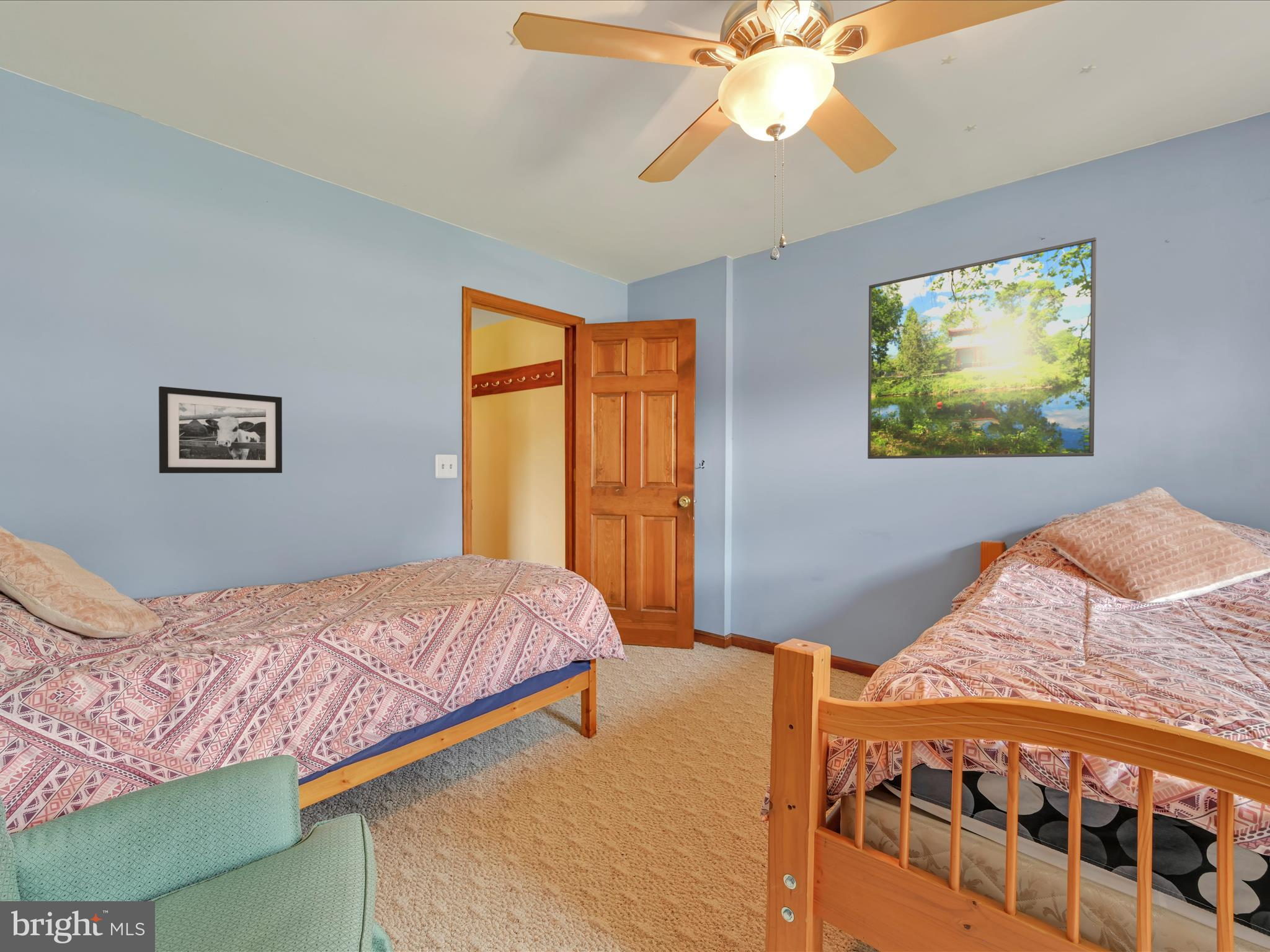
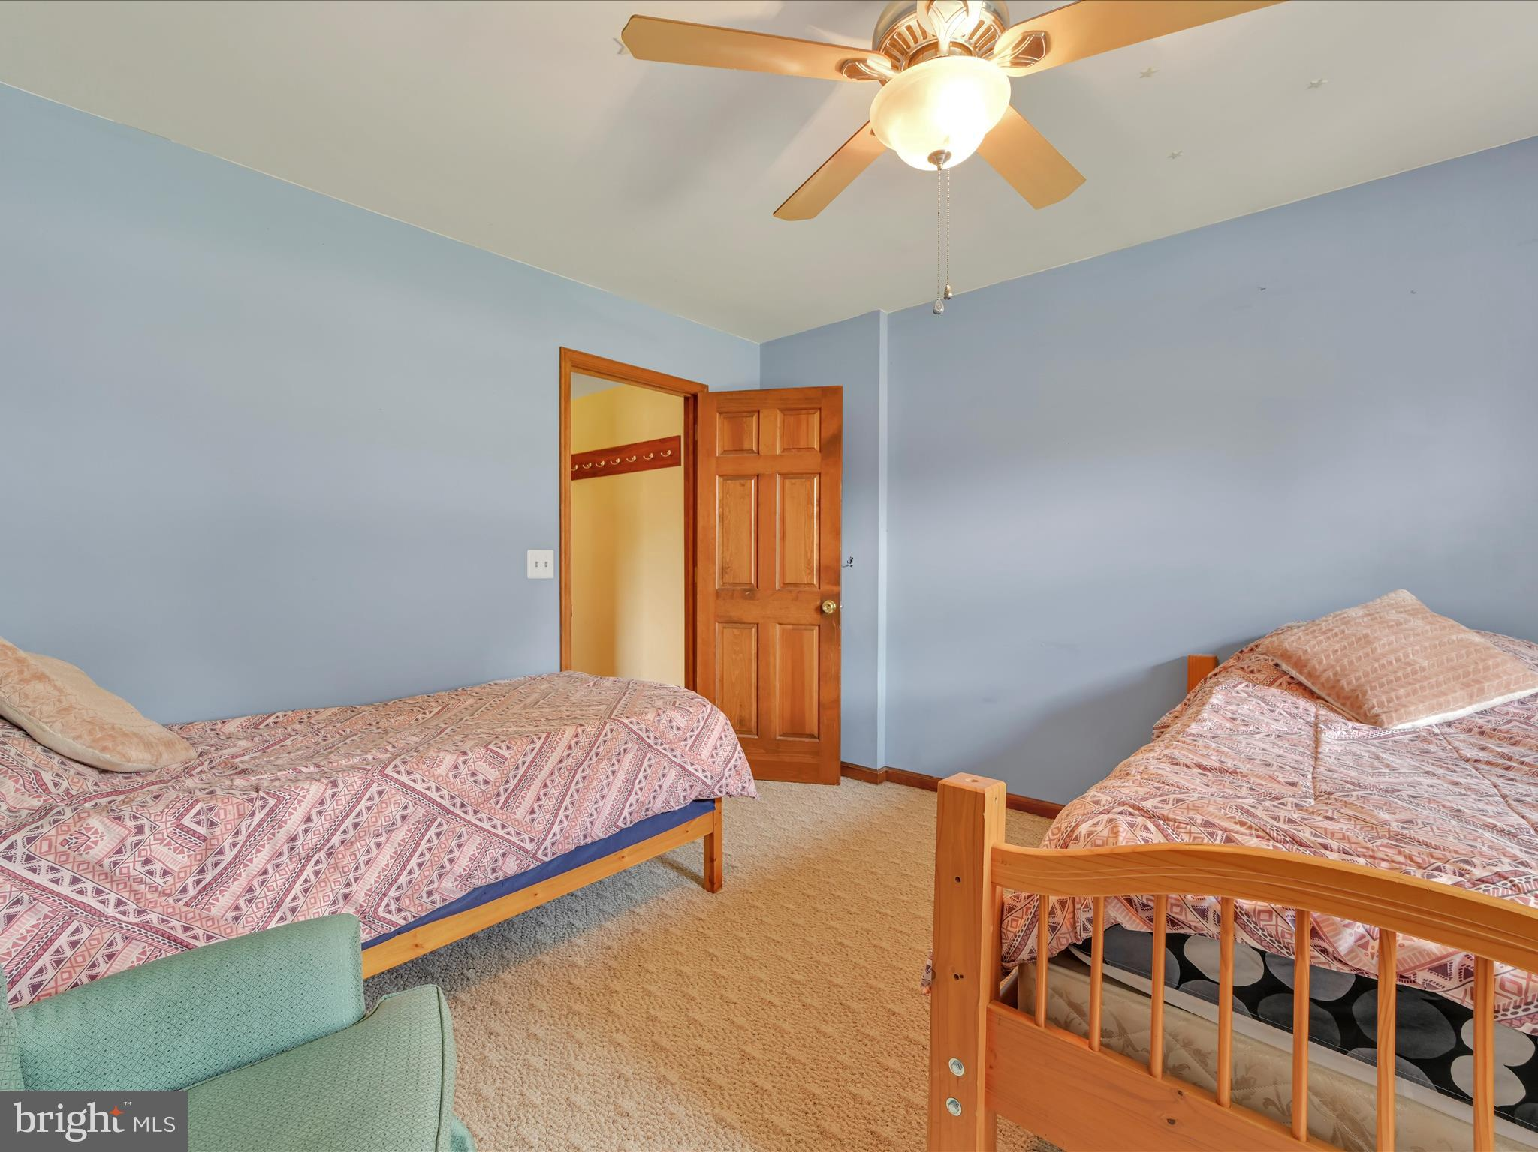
- picture frame [158,386,283,474]
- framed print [867,237,1097,459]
